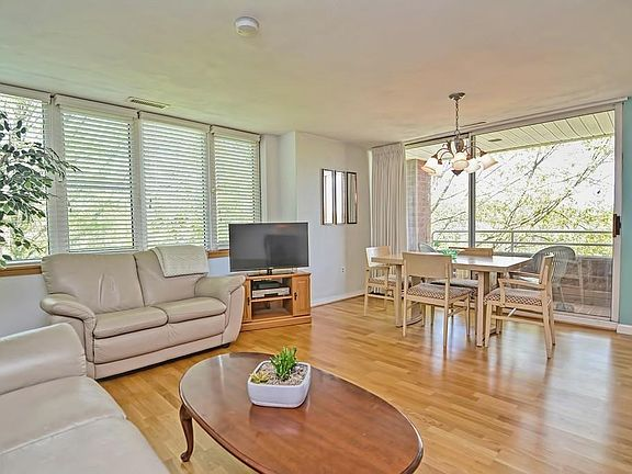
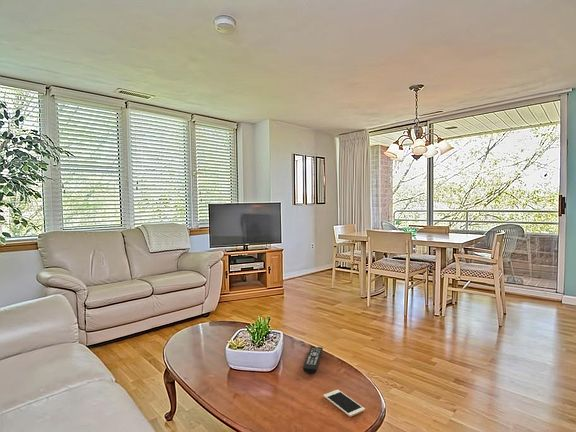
+ remote control [302,346,324,374]
+ cell phone [322,389,366,418]
